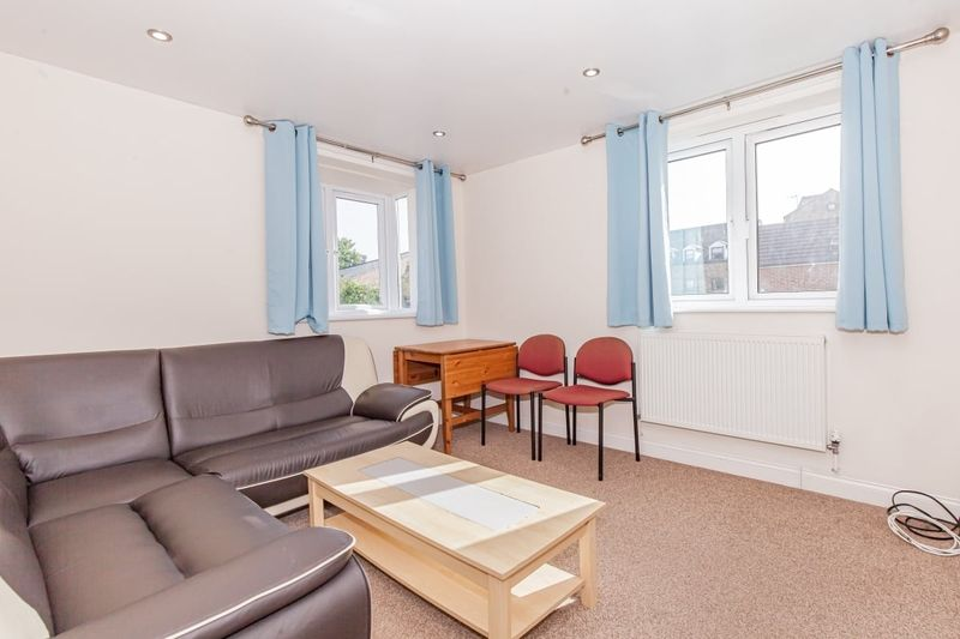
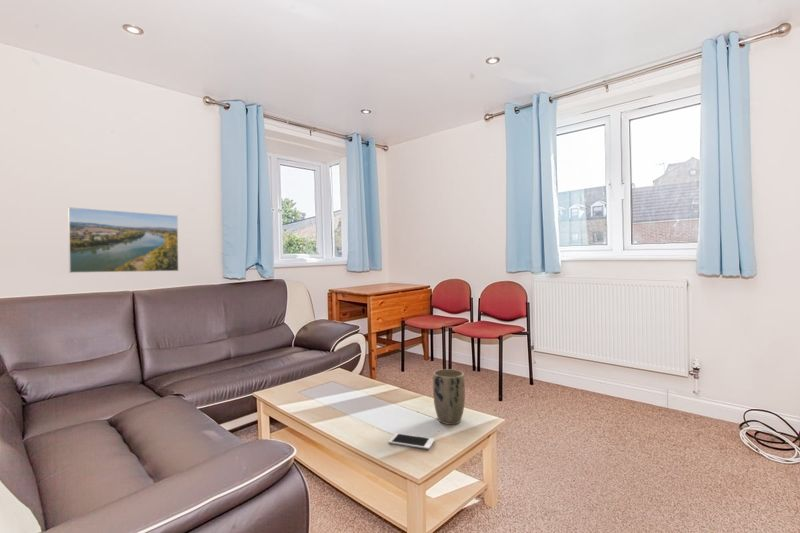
+ plant pot [432,368,466,425]
+ cell phone [387,432,436,450]
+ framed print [67,206,180,274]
